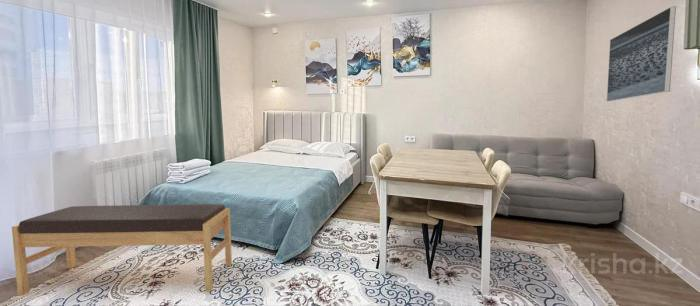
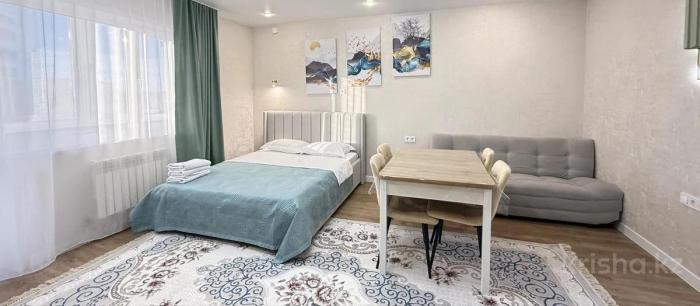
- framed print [606,5,677,102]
- bench [11,203,233,297]
